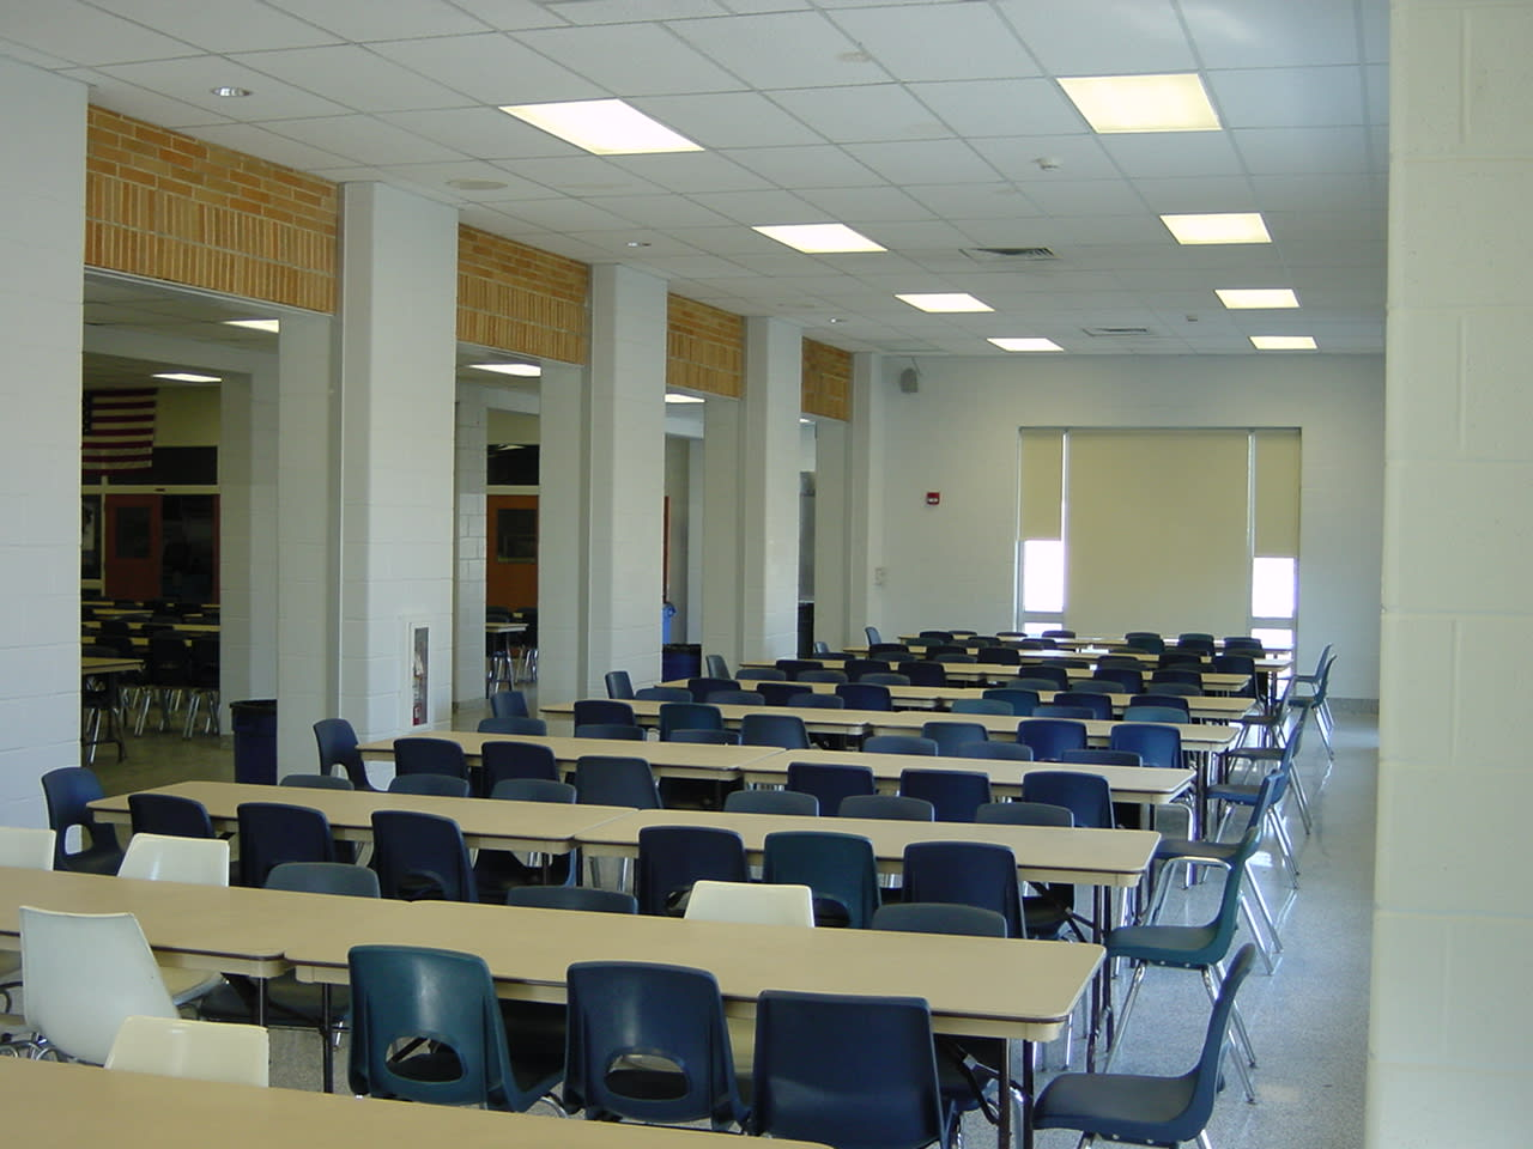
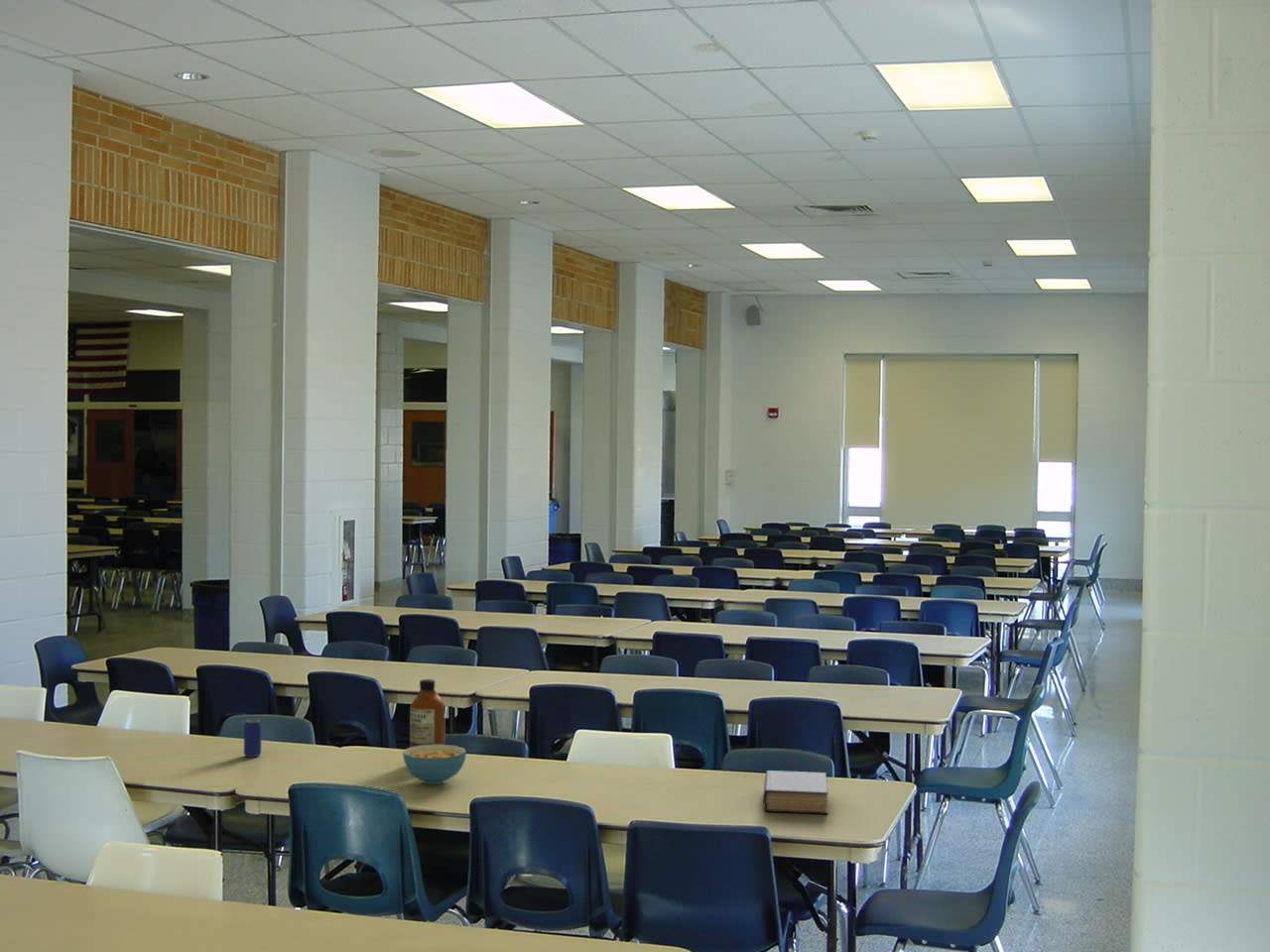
+ bottle [409,678,446,748]
+ book [762,770,829,815]
+ beverage can [243,718,263,758]
+ cereal bowl [402,744,467,785]
